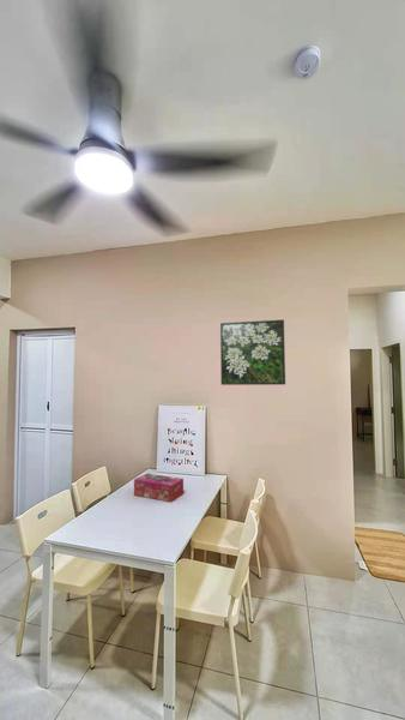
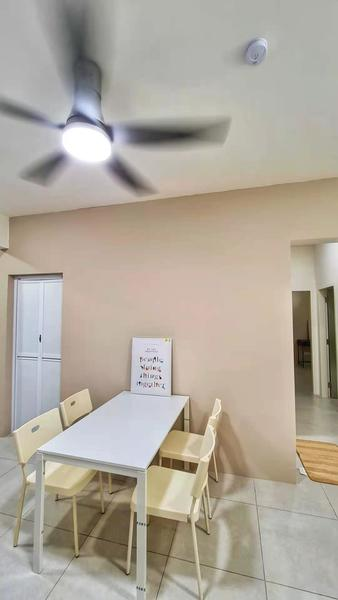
- tissue box [133,473,185,503]
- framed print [219,318,286,386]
